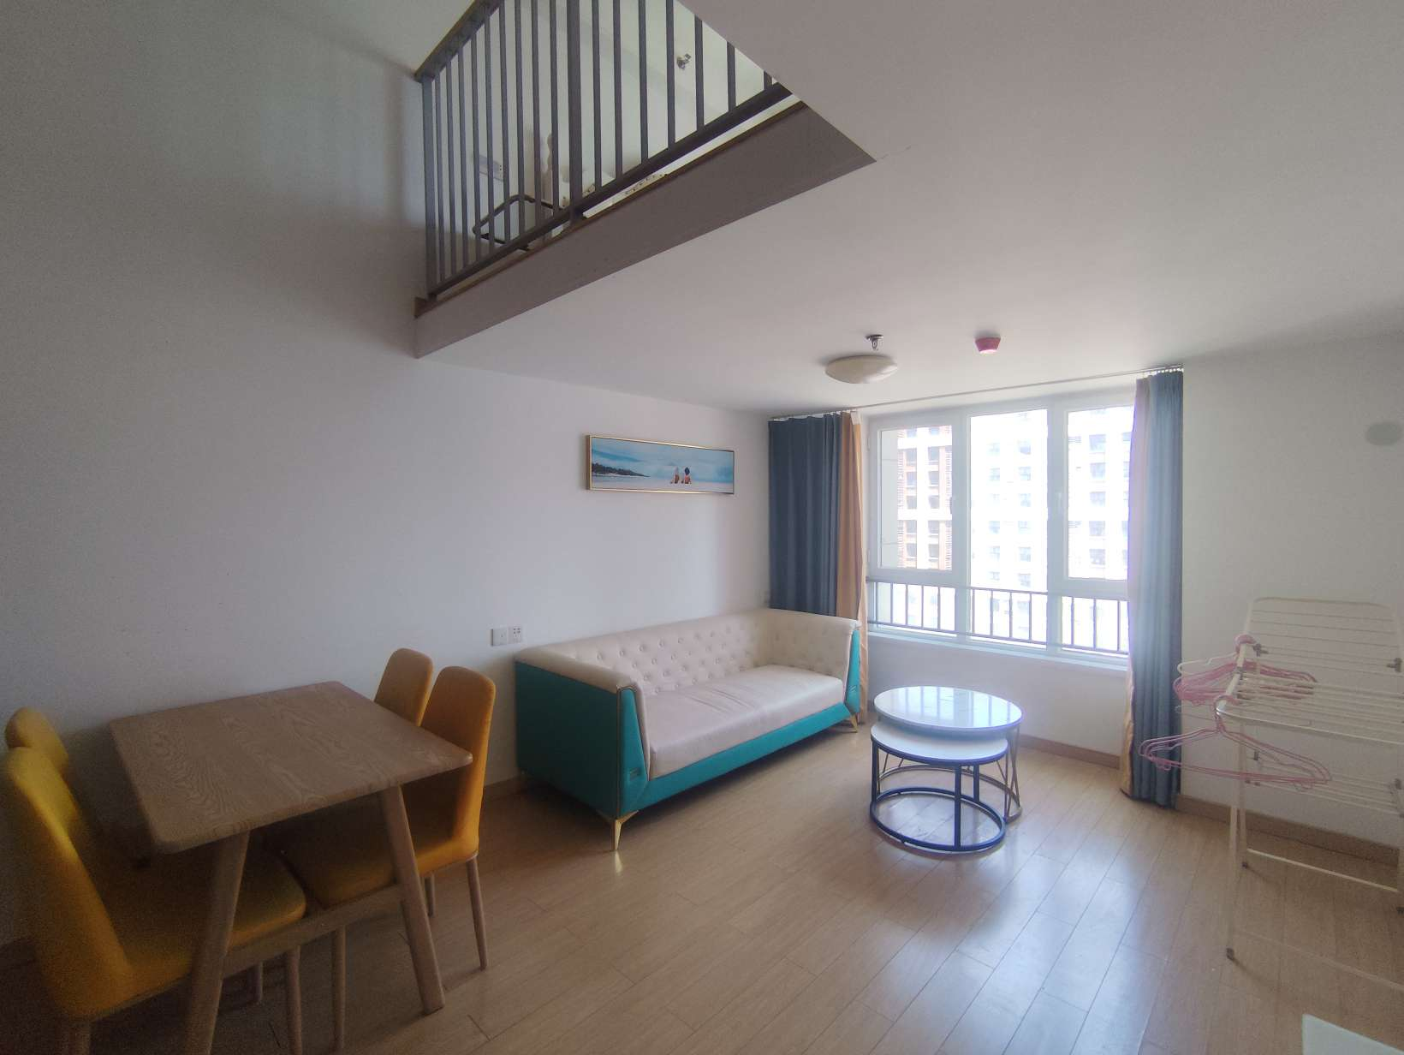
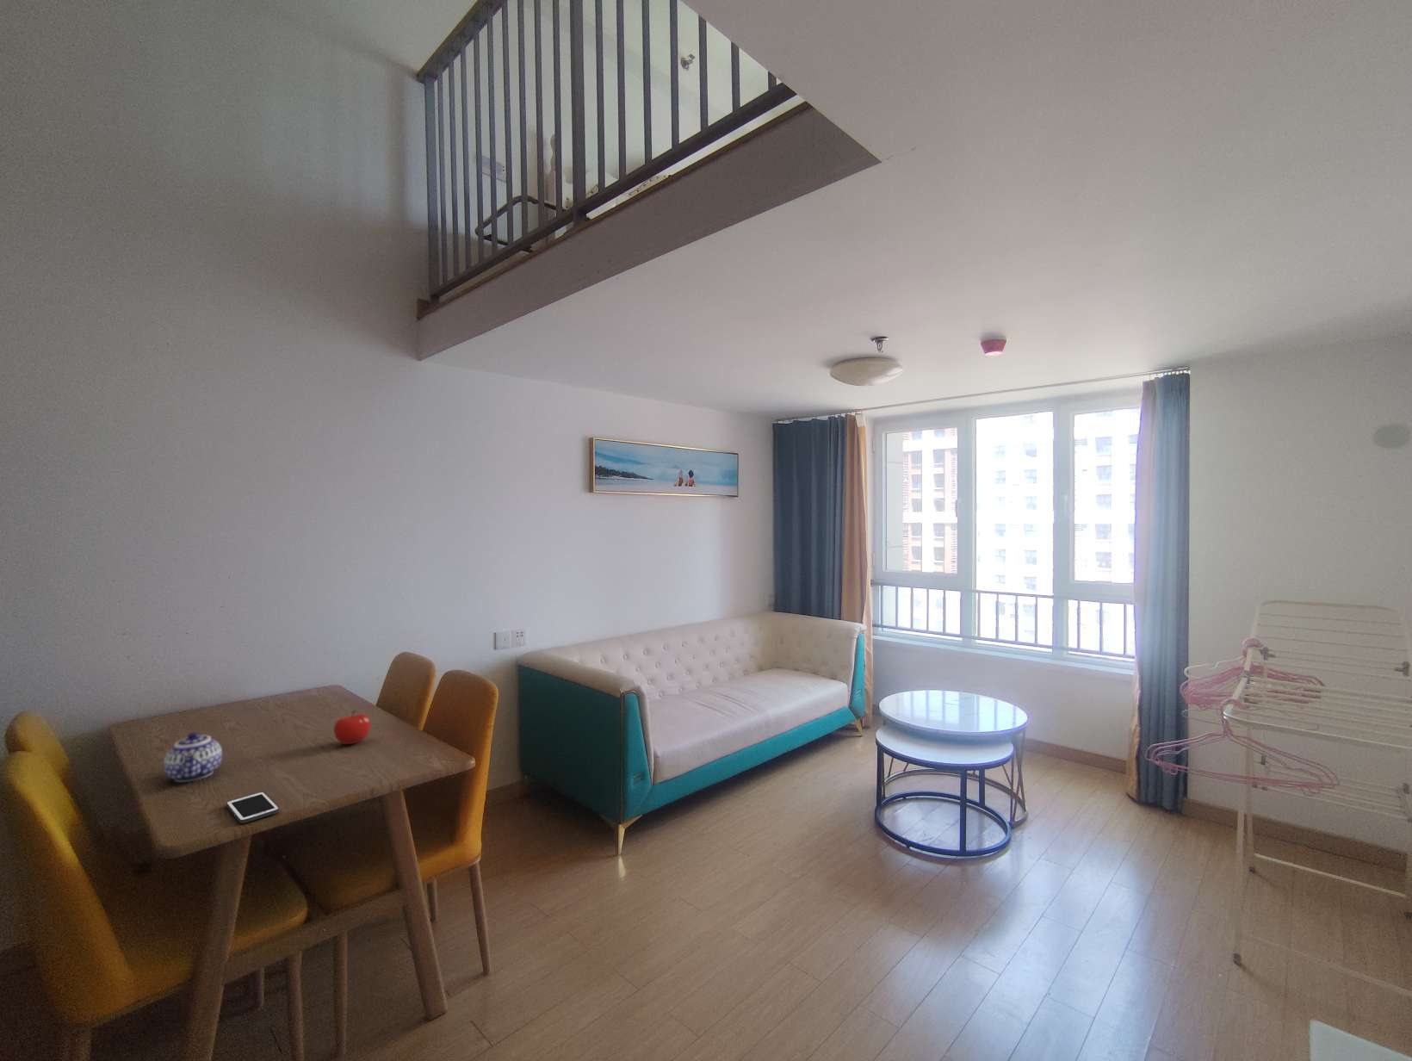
+ teapot [163,731,223,782]
+ cell phone [225,790,281,825]
+ fruit [333,710,371,744]
